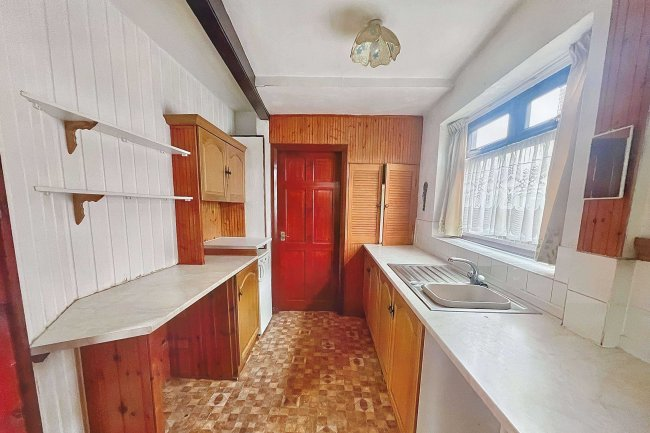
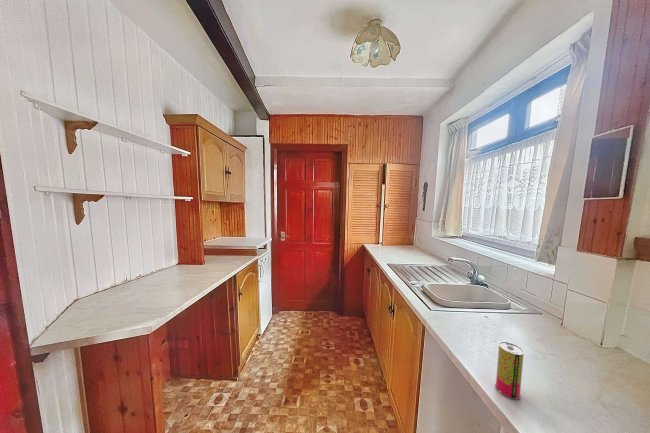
+ beverage can [494,341,525,400]
